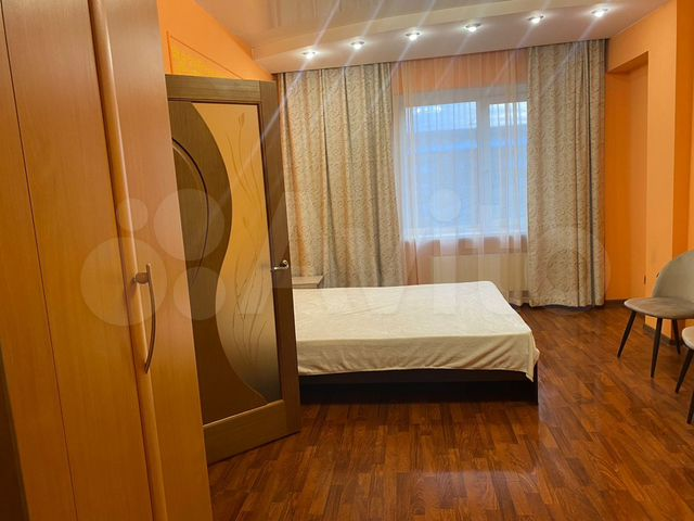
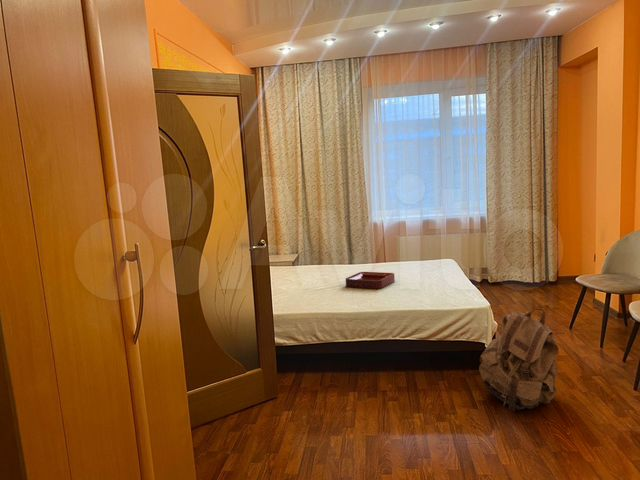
+ backpack [478,308,560,412]
+ decorative tray [345,271,396,290]
